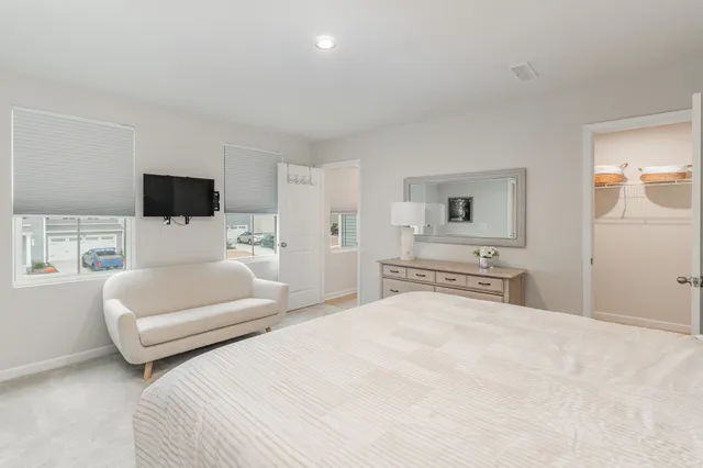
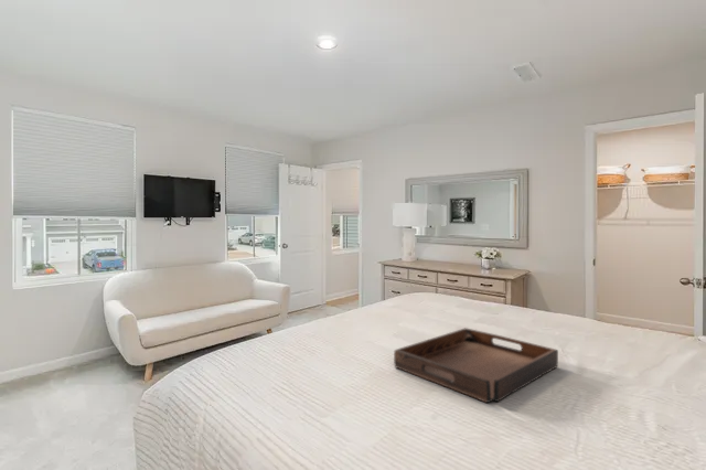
+ serving tray [393,327,559,404]
